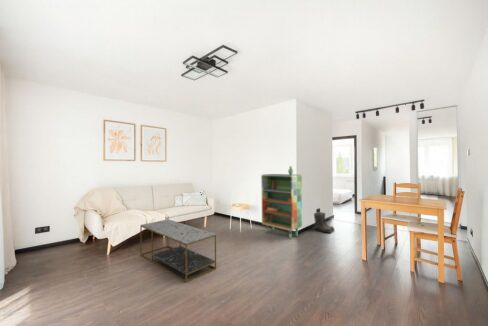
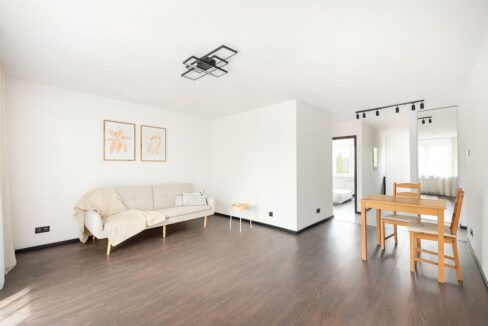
- boots [313,211,335,234]
- coffee table [139,218,217,284]
- shelving unit [260,165,303,240]
